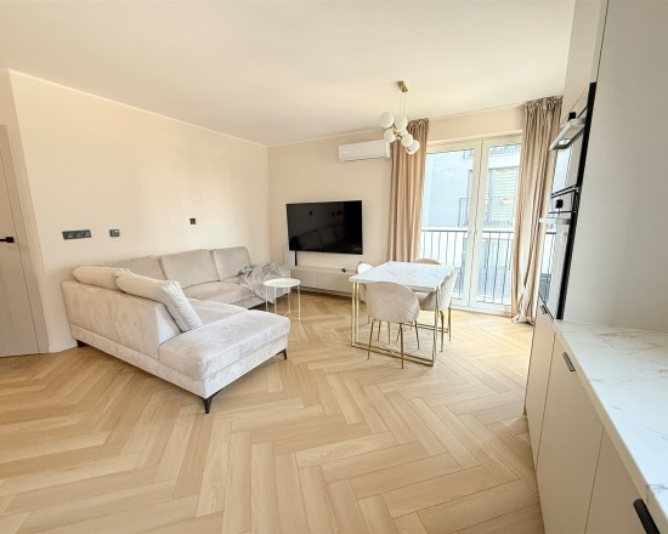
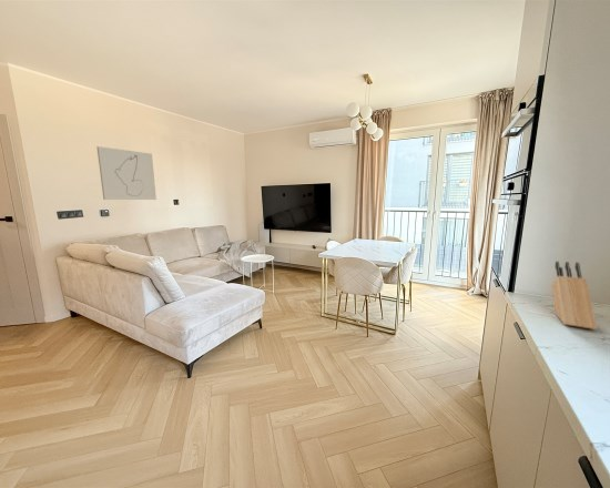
+ wall art [95,145,157,201]
+ knife block [551,261,598,331]
